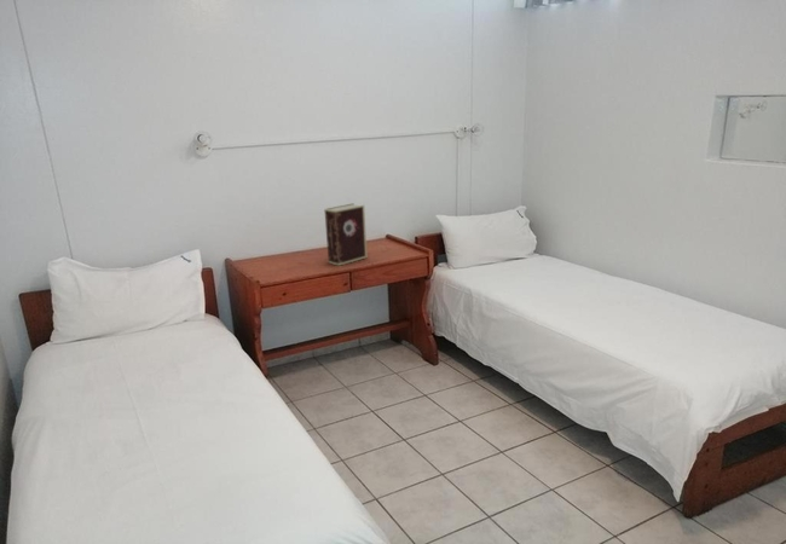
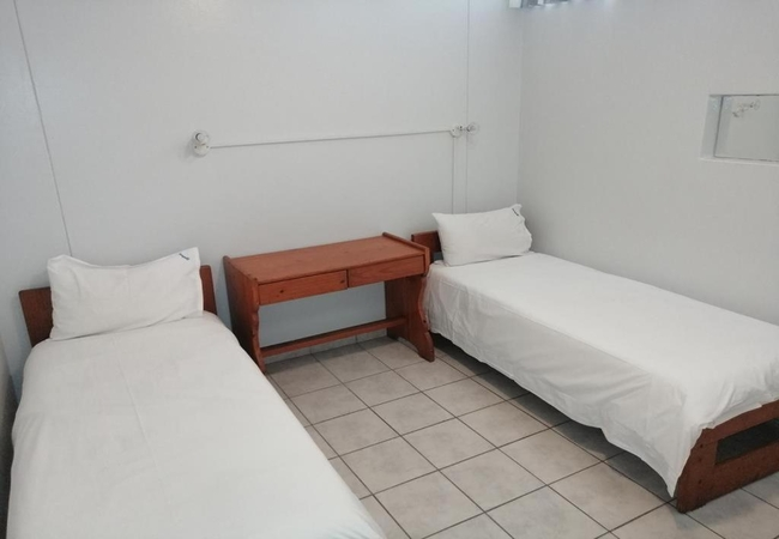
- book [323,202,368,267]
